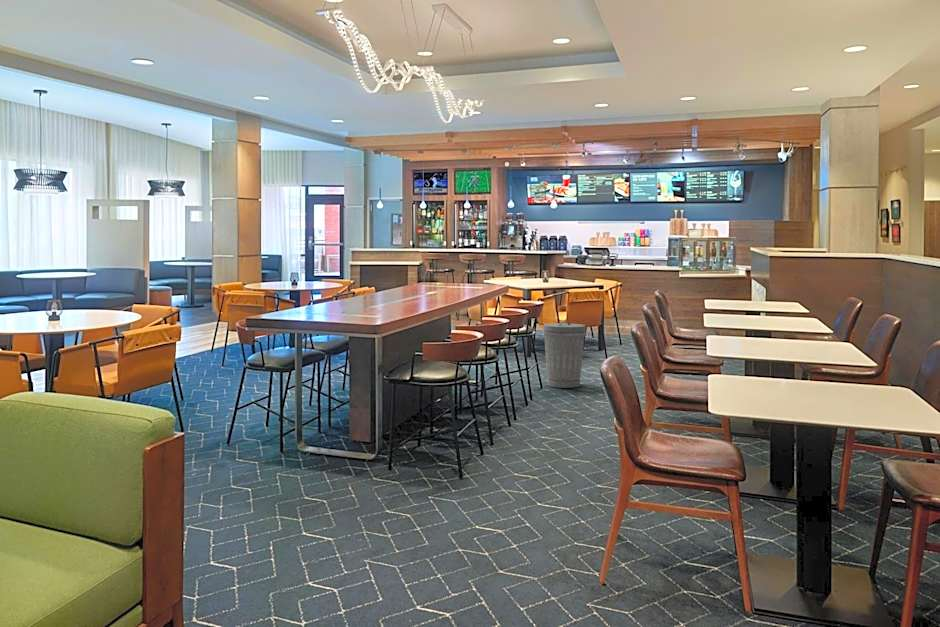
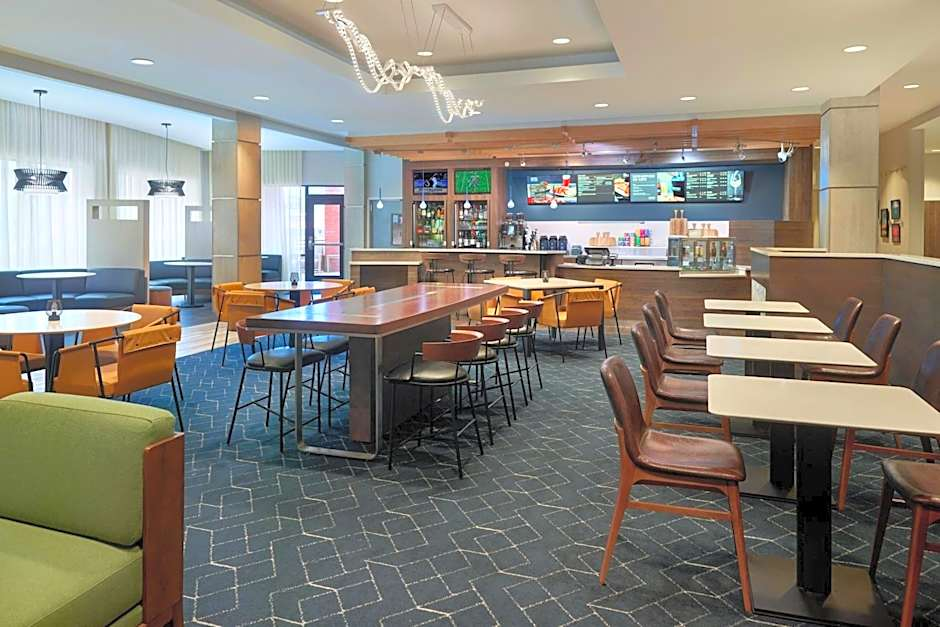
- trash can [542,321,587,389]
